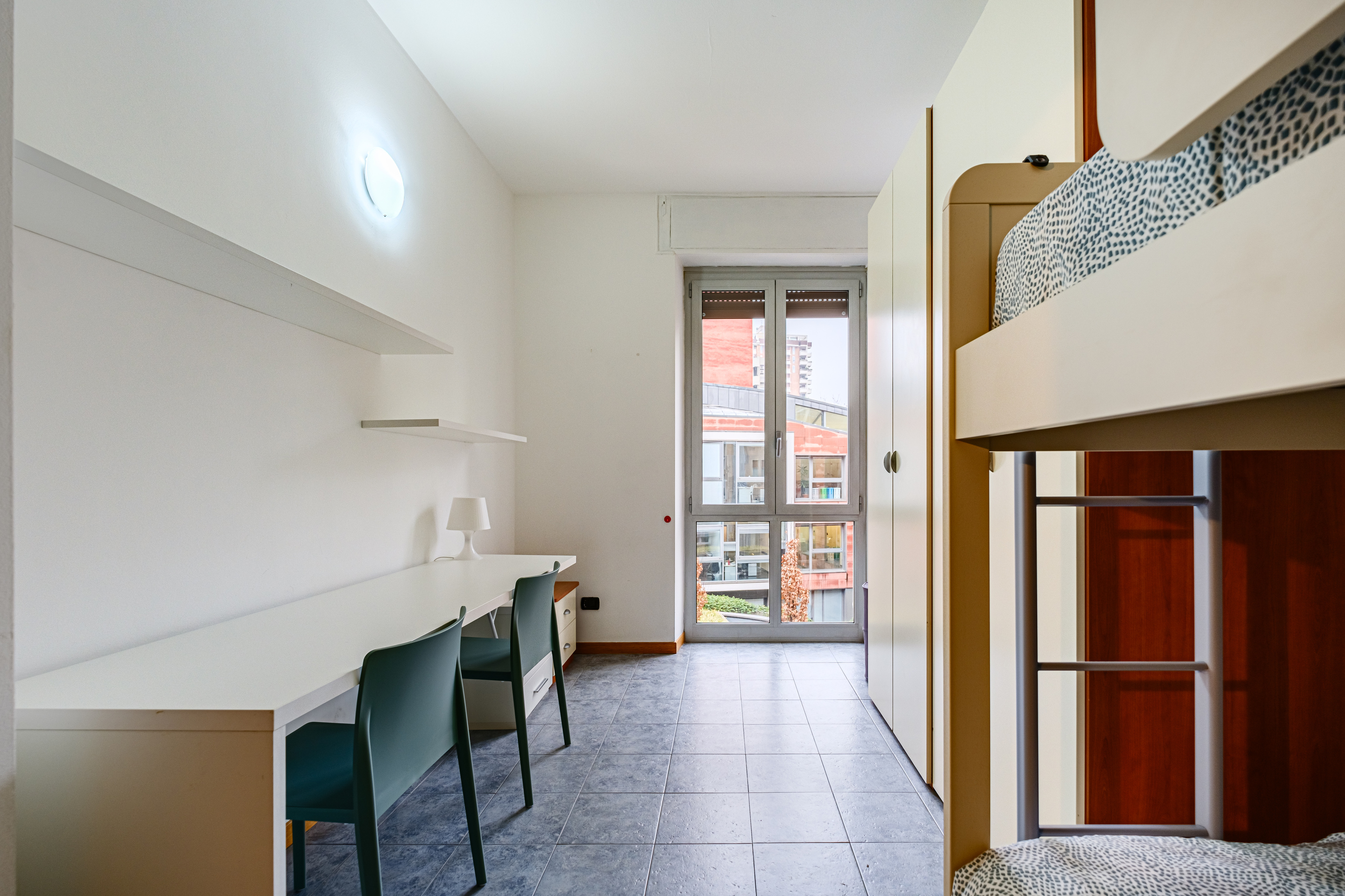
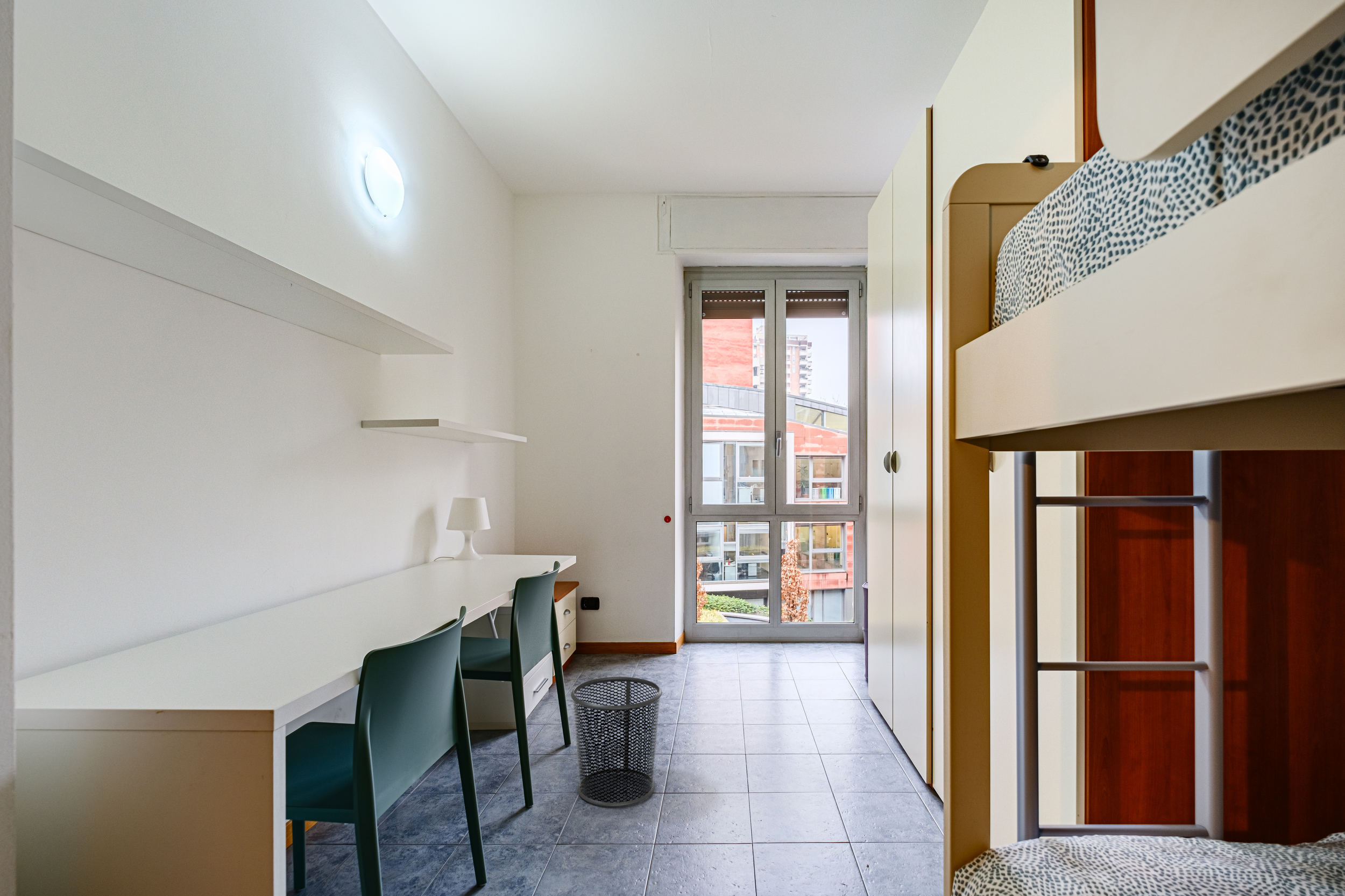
+ waste bin [570,676,663,808]
